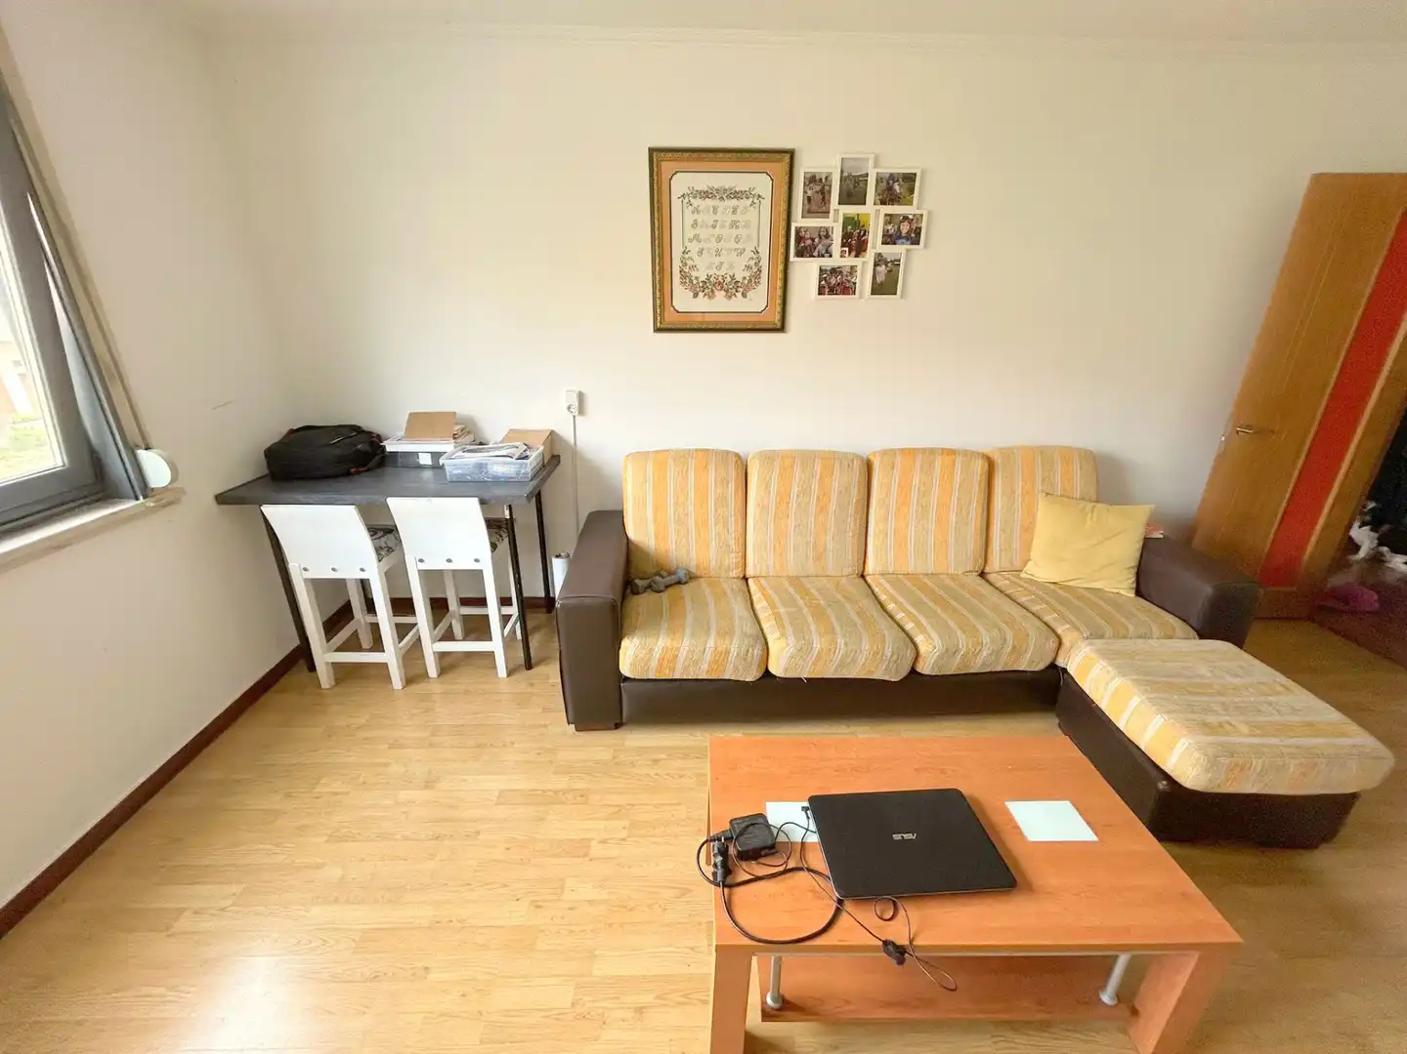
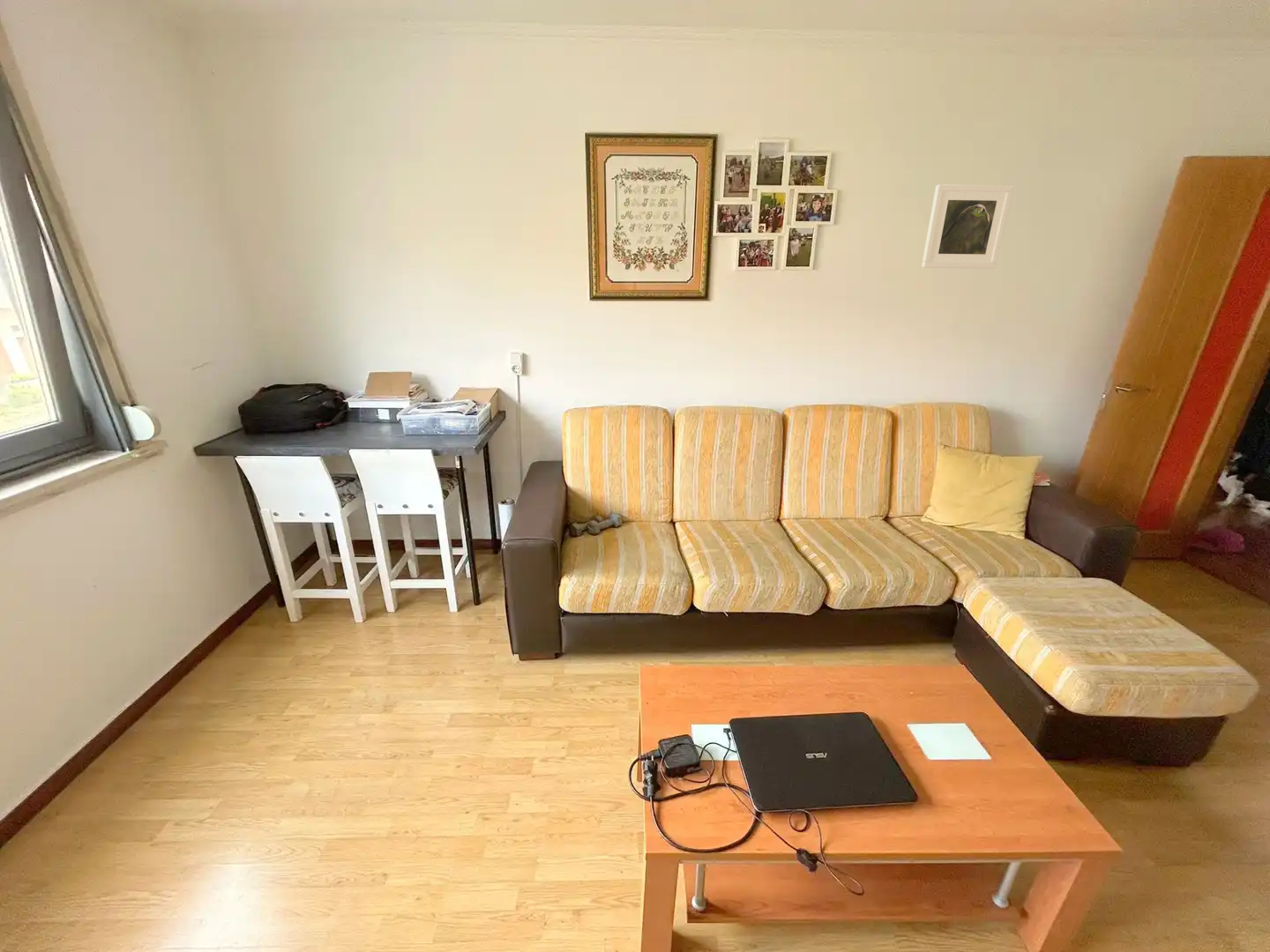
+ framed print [921,183,1014,269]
